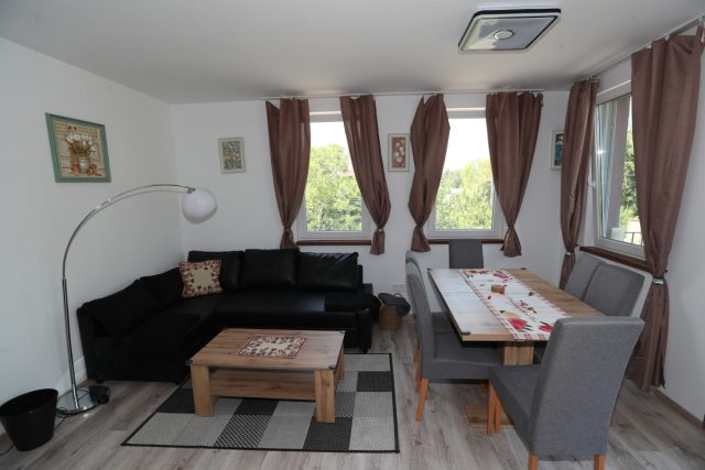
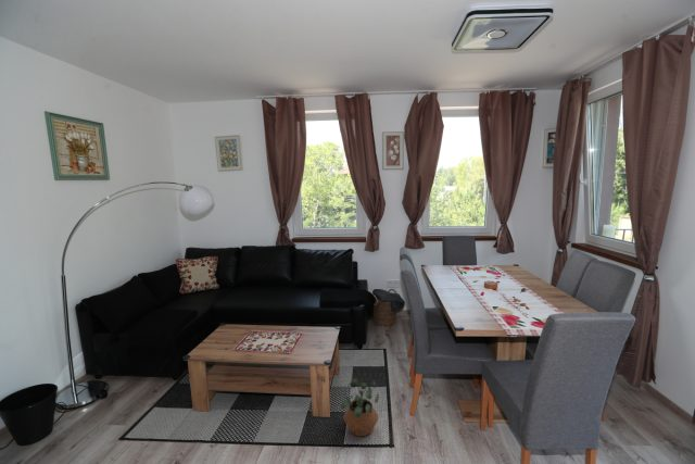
+ potted plant [340,377,380,437]
